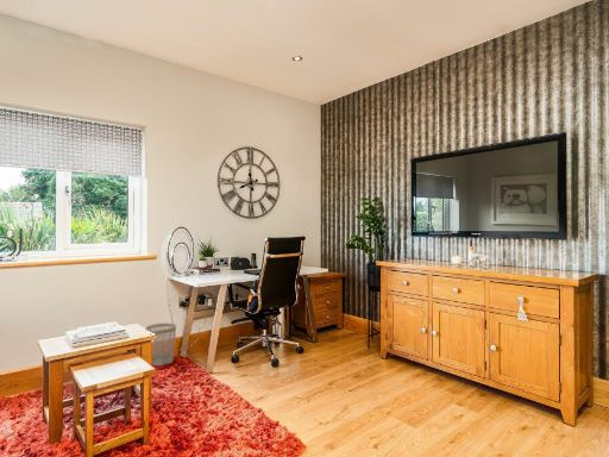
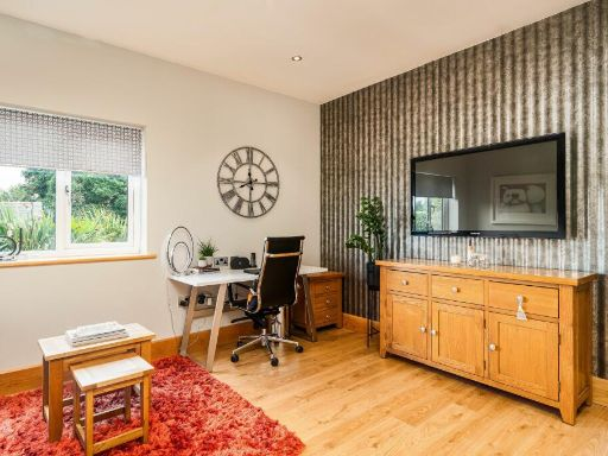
- wastebasket [145,323,177,367]
